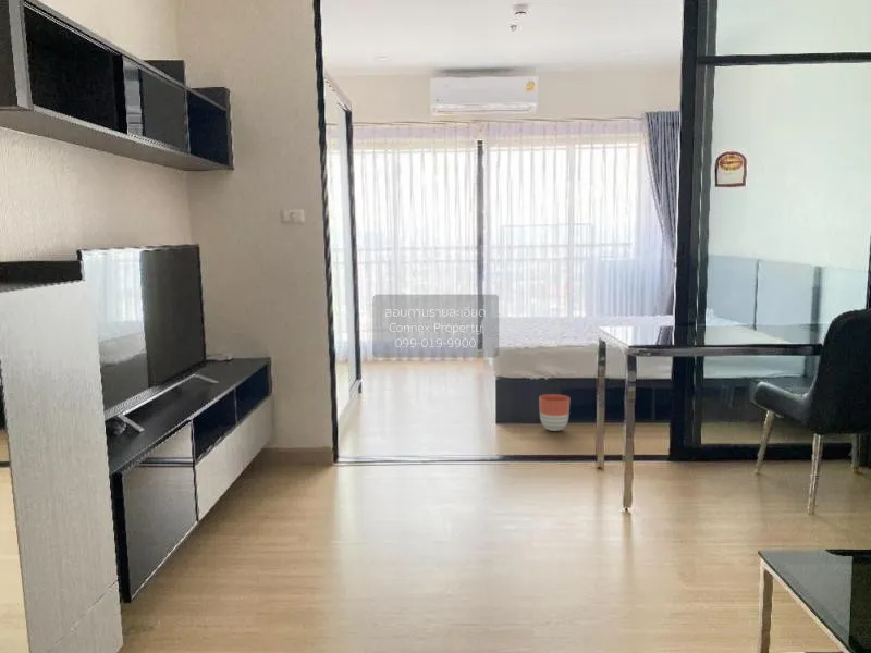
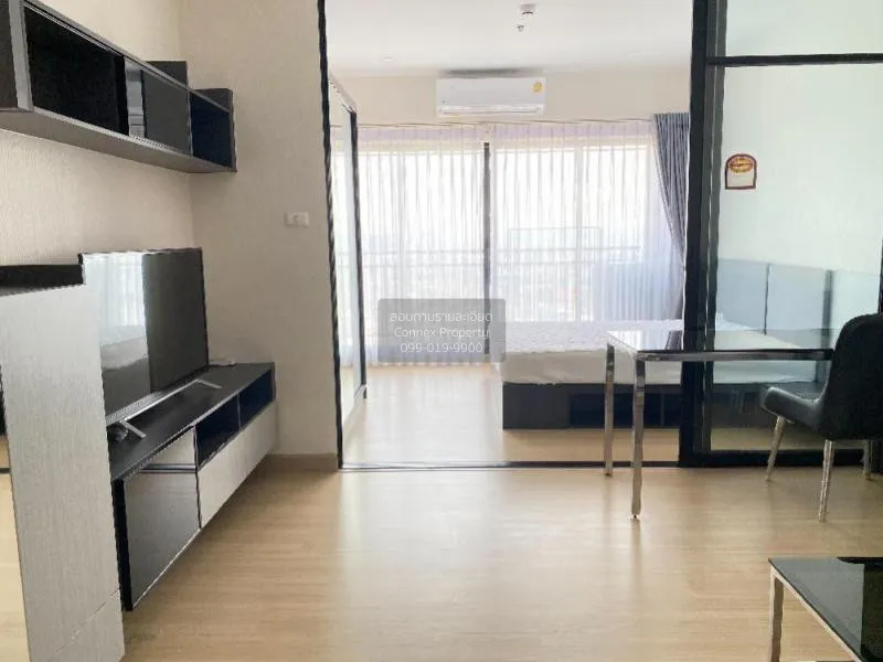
- planter [538,393,571,432]
